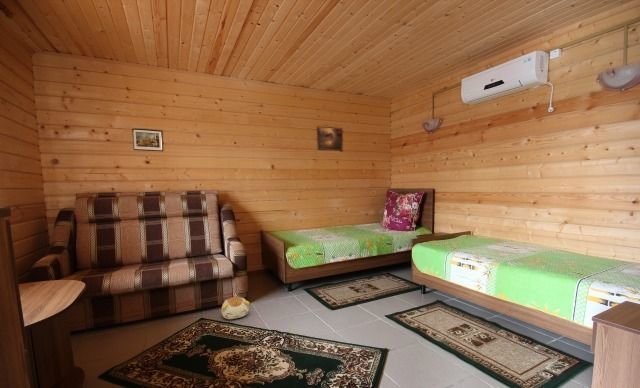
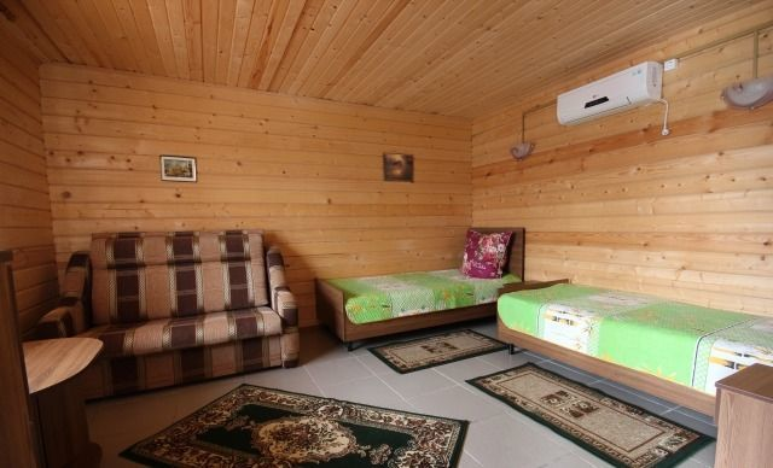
- plush toy [220,296,251,320]
